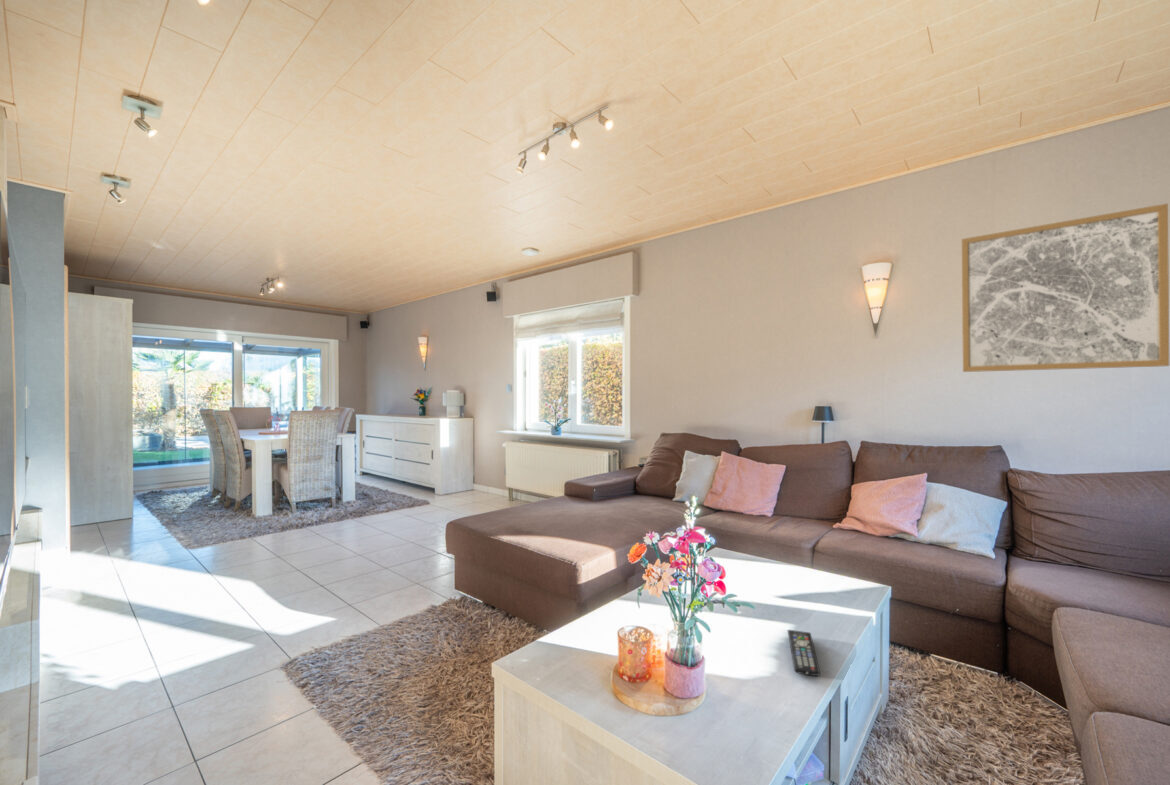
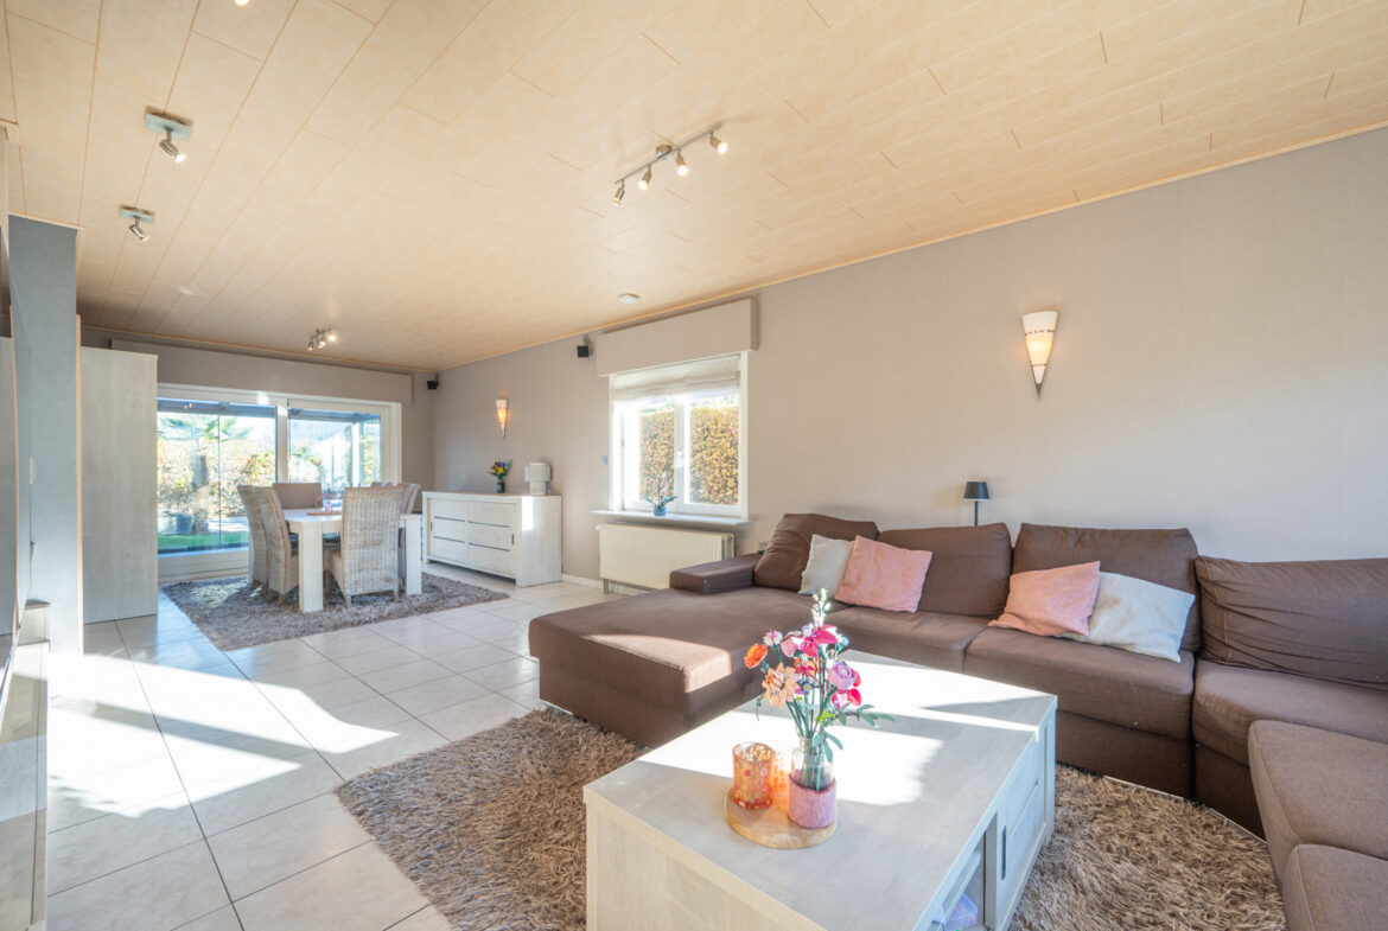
- remote control [787,629,821,677]
- wall art [961,203,1170,373]
